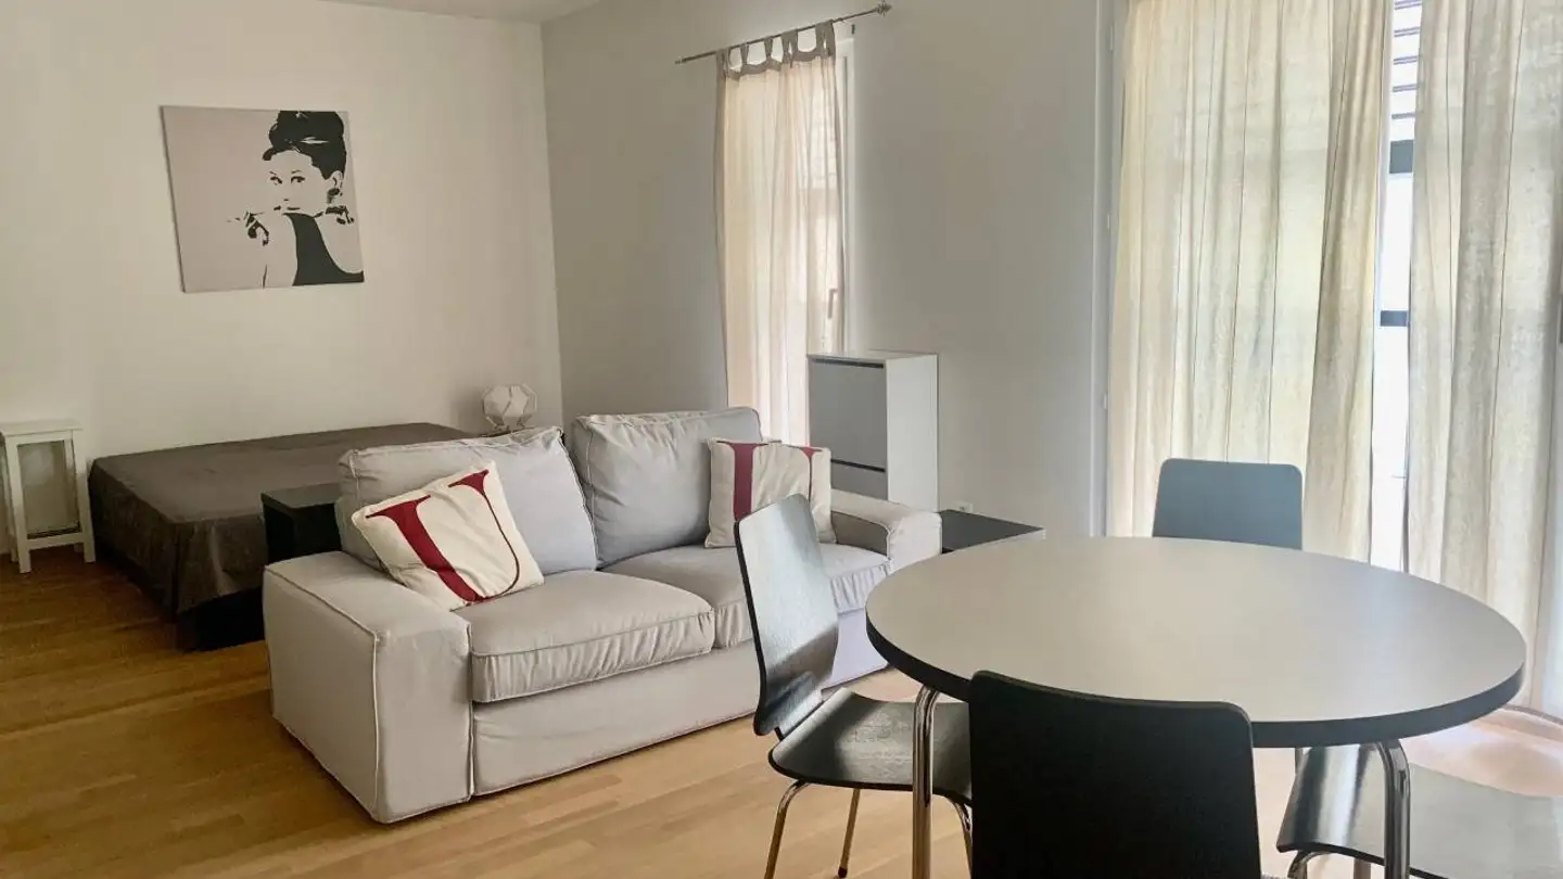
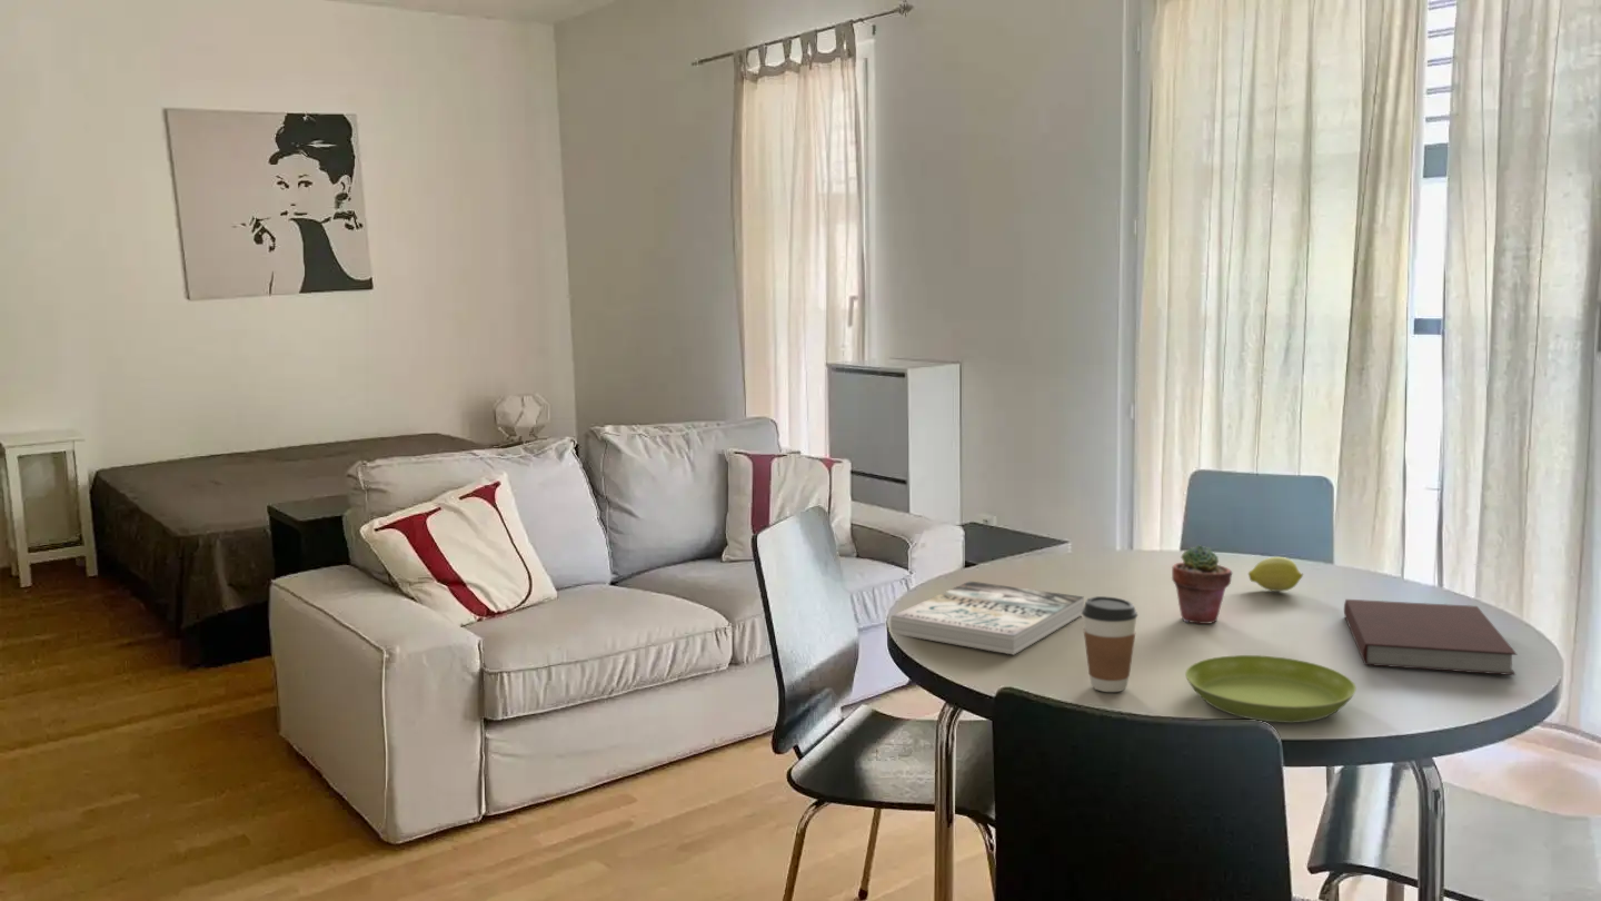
+ fruit [1247,556,1304,593]
+ potted succulent [1171,544,1233,625]
+ notebook [1343,598,1518,676]
+ coffee cup [1082,595,1138,693]
+ saucer [1184,654,1358,724]
+ book [889,580,1085,655]
